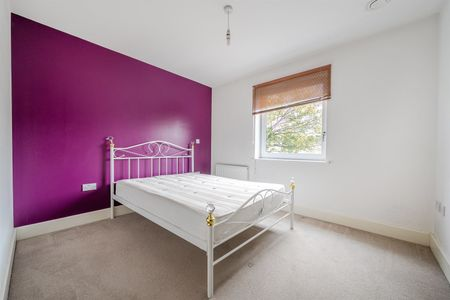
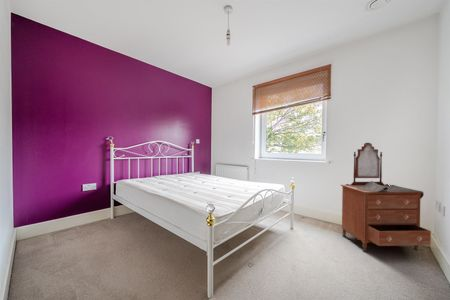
+ dresser [340,142,432,252]
